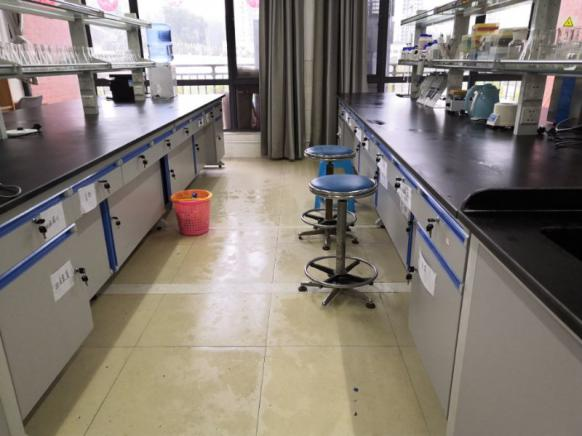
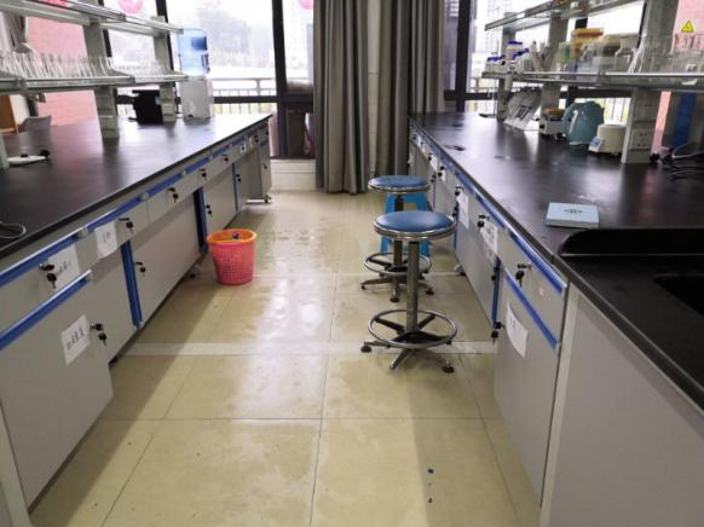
+ notepad [544,202,600,230]
